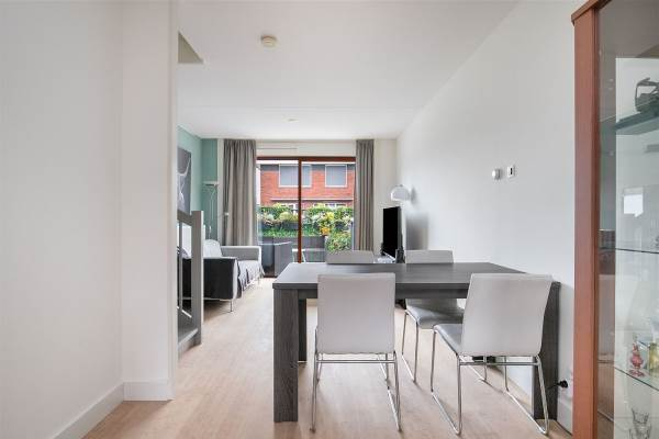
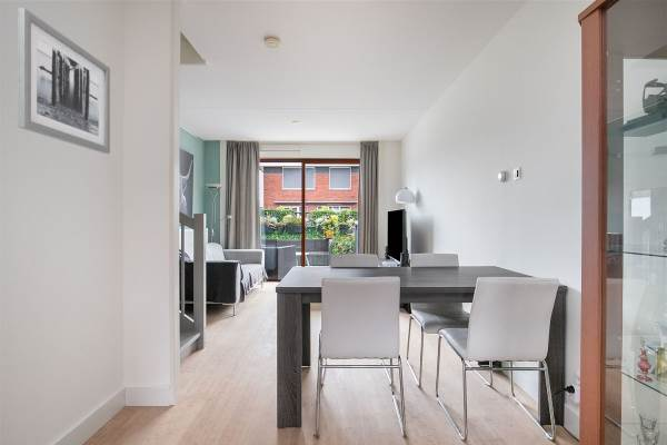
+ wall art [17,7,111,155]
